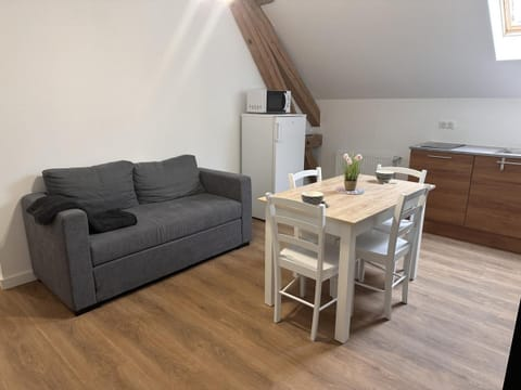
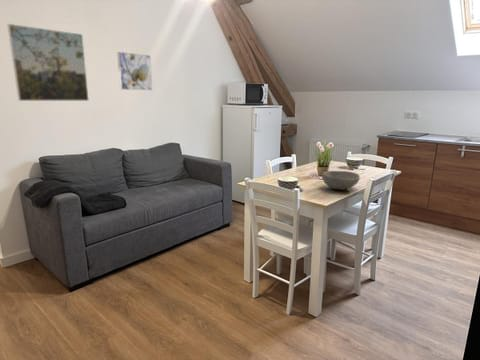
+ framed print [116,51,153,91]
+ bowl [321,170,361,191]
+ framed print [6,23,90,102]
